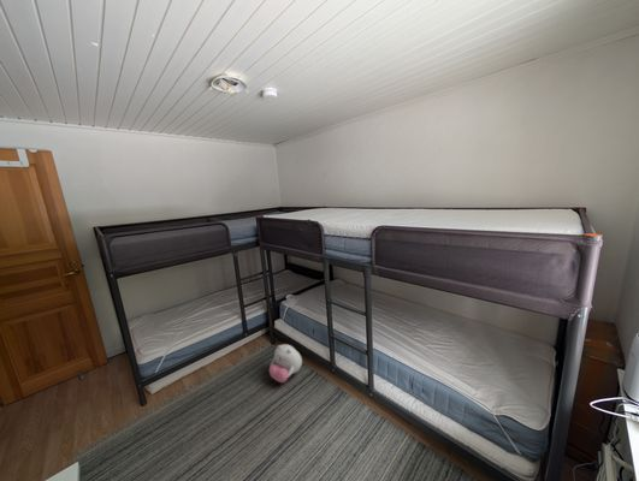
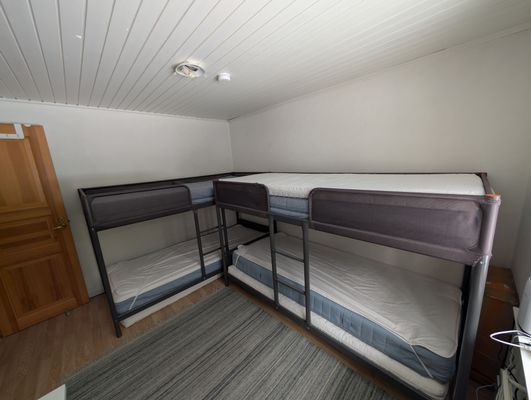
- plush toy [268,343,303,384]
